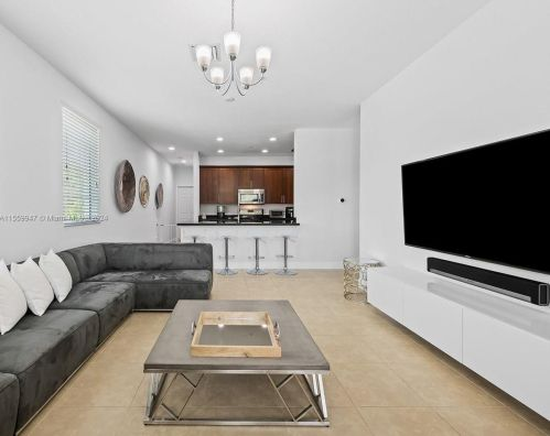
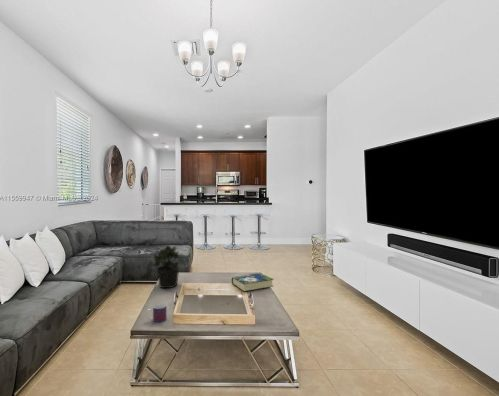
+ mug [145,303,168,323]
+ potted plant [152,244,183,289]
+ book [231,272,275,293]
